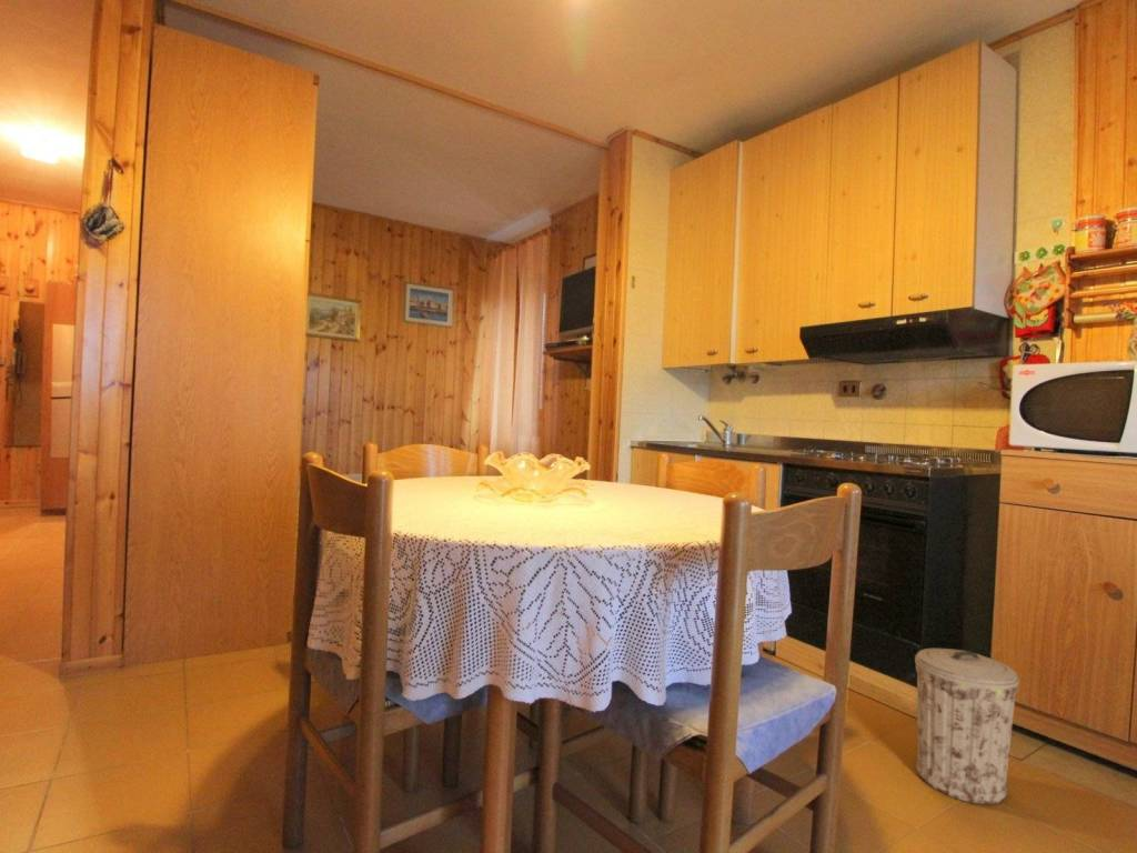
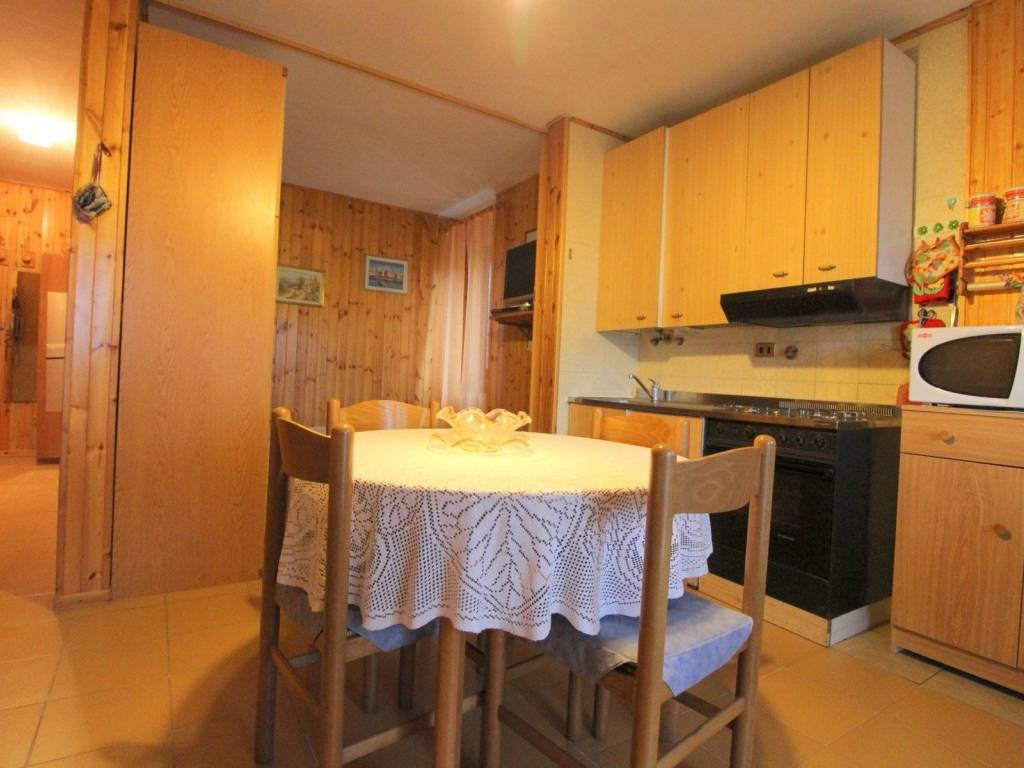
- trash can [914,648,1020,805]
